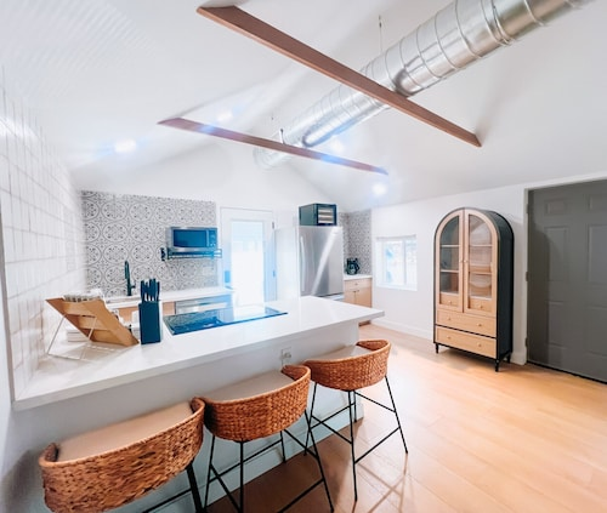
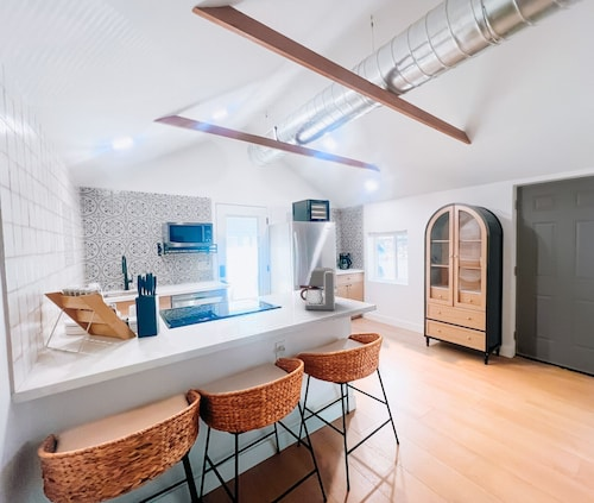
+ coffee maker [298,266,336,312]
